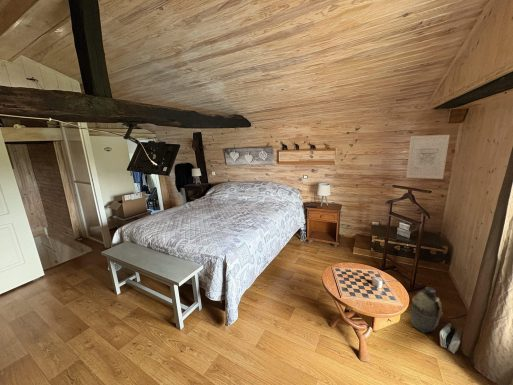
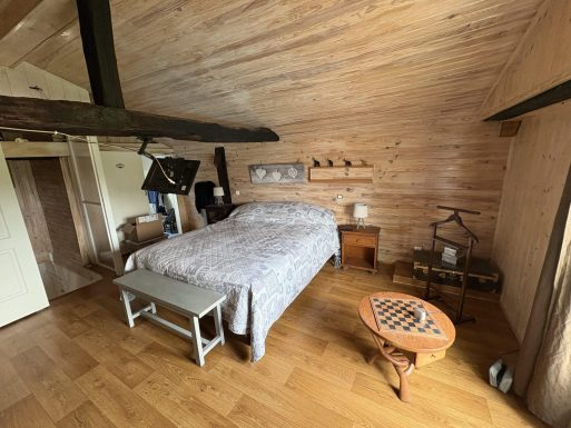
- wall art [405,134,451,180]
- military canteen [410,286,444,334]
